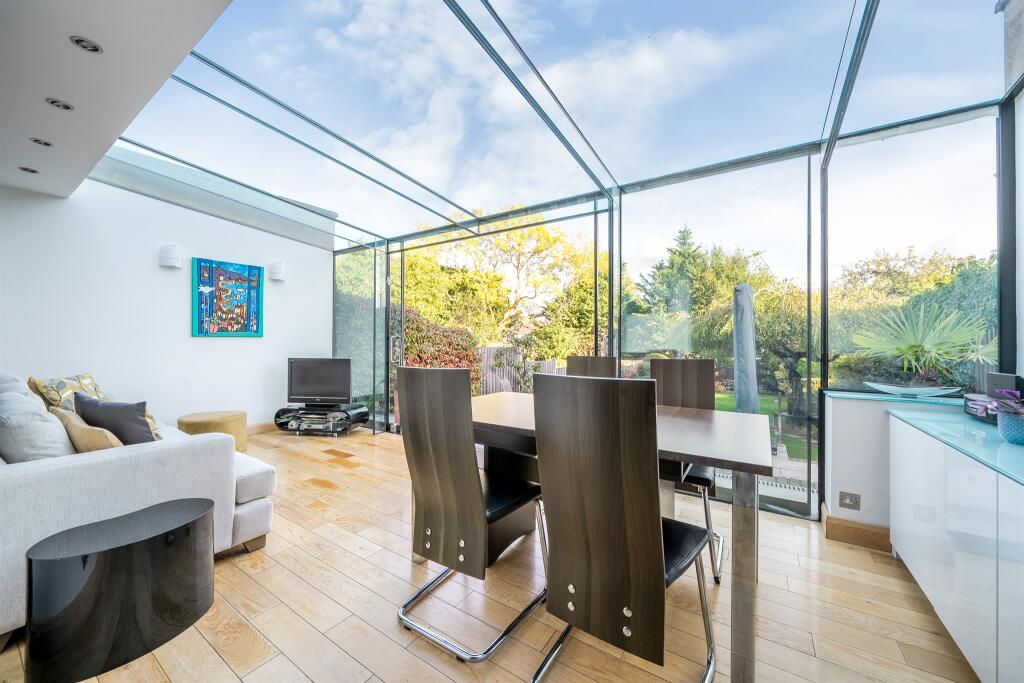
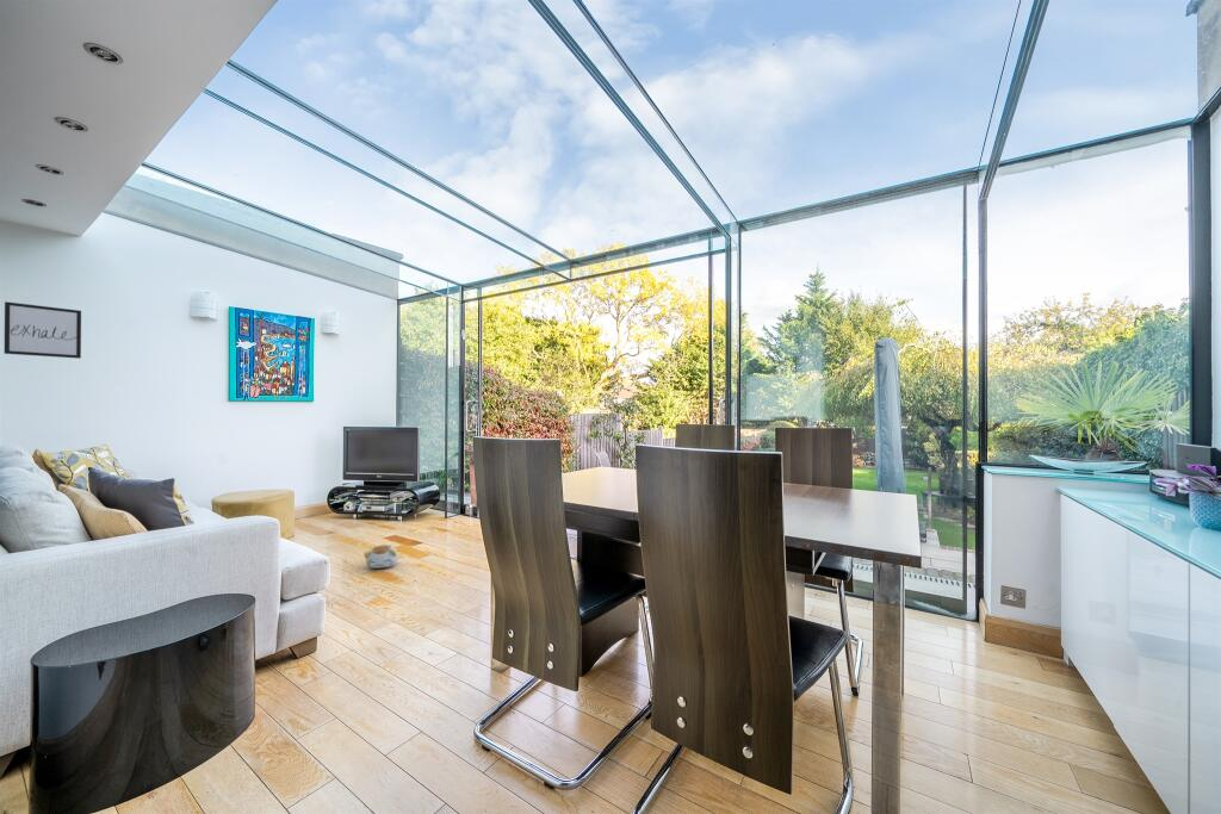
+ wall art [4,300,82,360]
+ plush toy [362,543,399,570]
